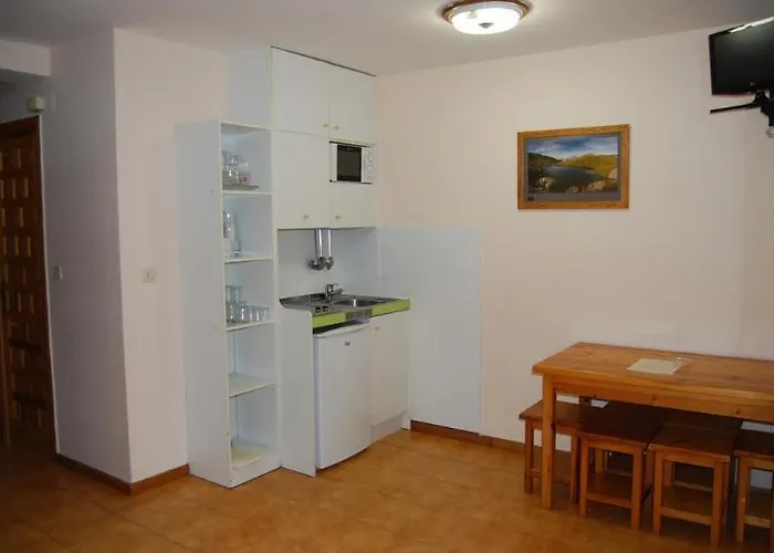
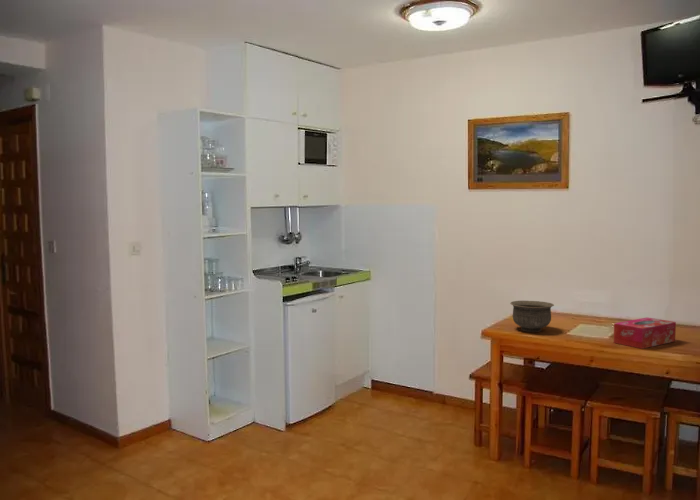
+ bowl [509,300,555,333]
+ tissue box [613,316,677,350]
